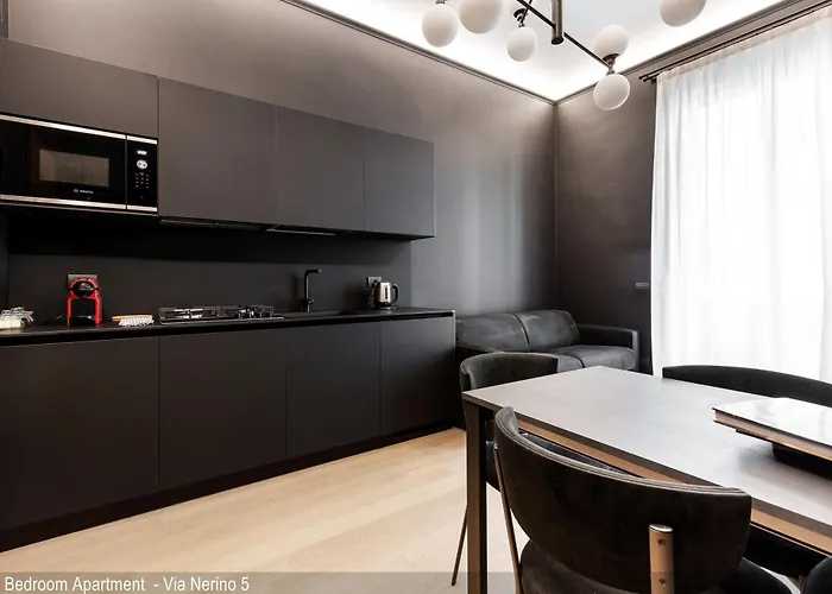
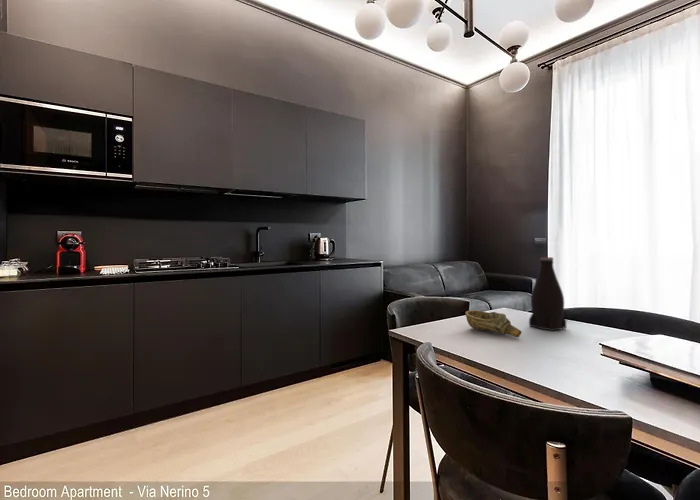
+ bottle [528,256,567,332]
+ decorative bowl [464,310,522,338]
